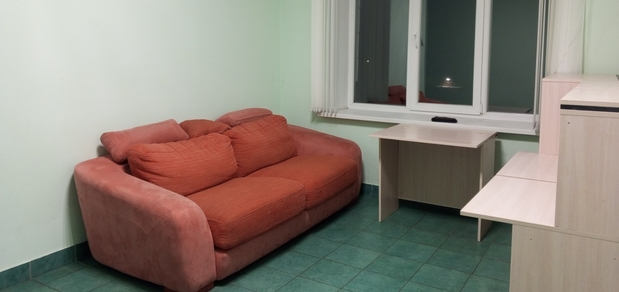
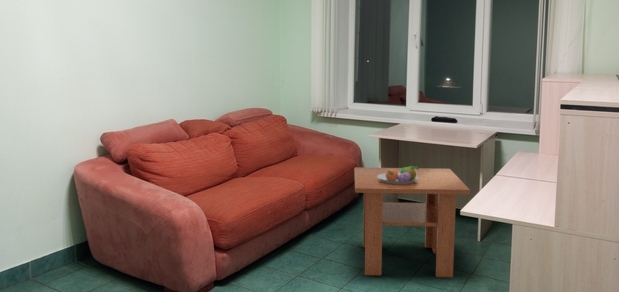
+ fruit bowl [377,165,420,185]
+ coffee table [353,166,471,278]
